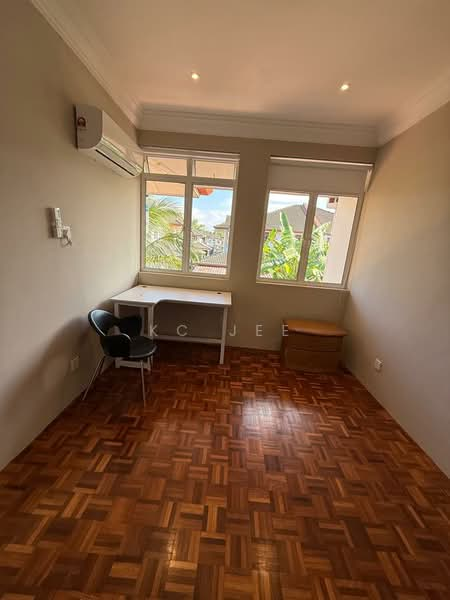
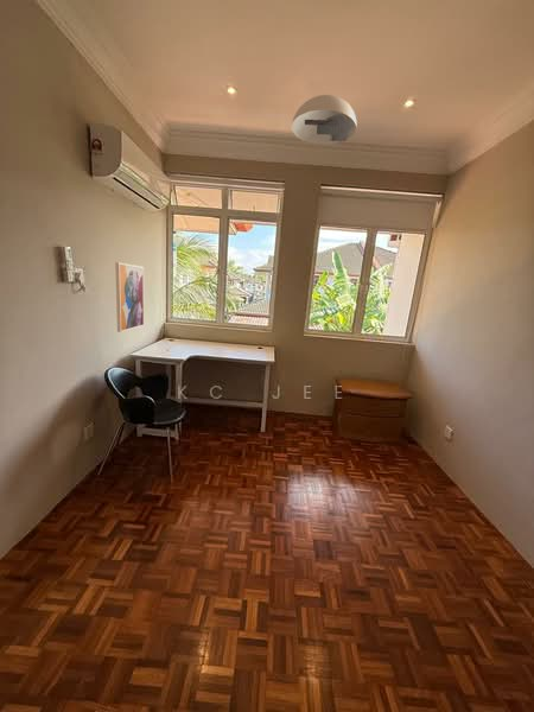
+ wall art [114,261,145,333]
+ ceiling light [291,94,357,146]
